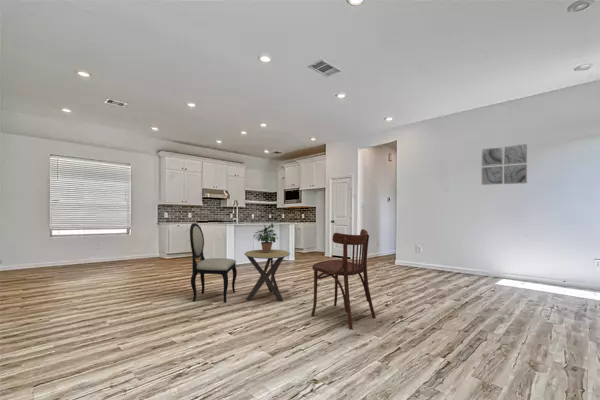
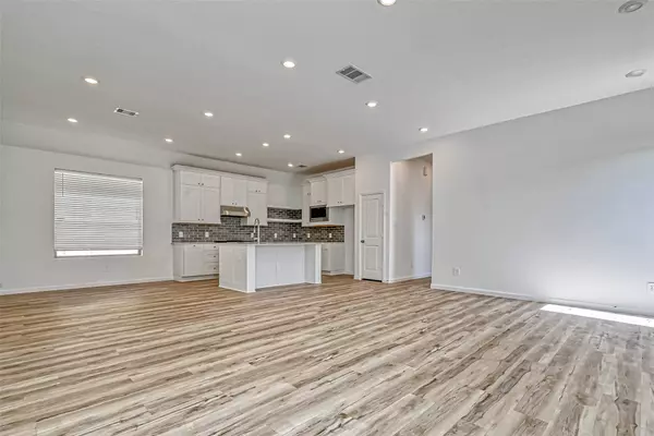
- wall art [481,143,528,186]
- dining chair [189,222,238,304]
- side table [244,248,291,302]
- dining chair [310,228,377,331]
- potted plant [252,222,279,252]
